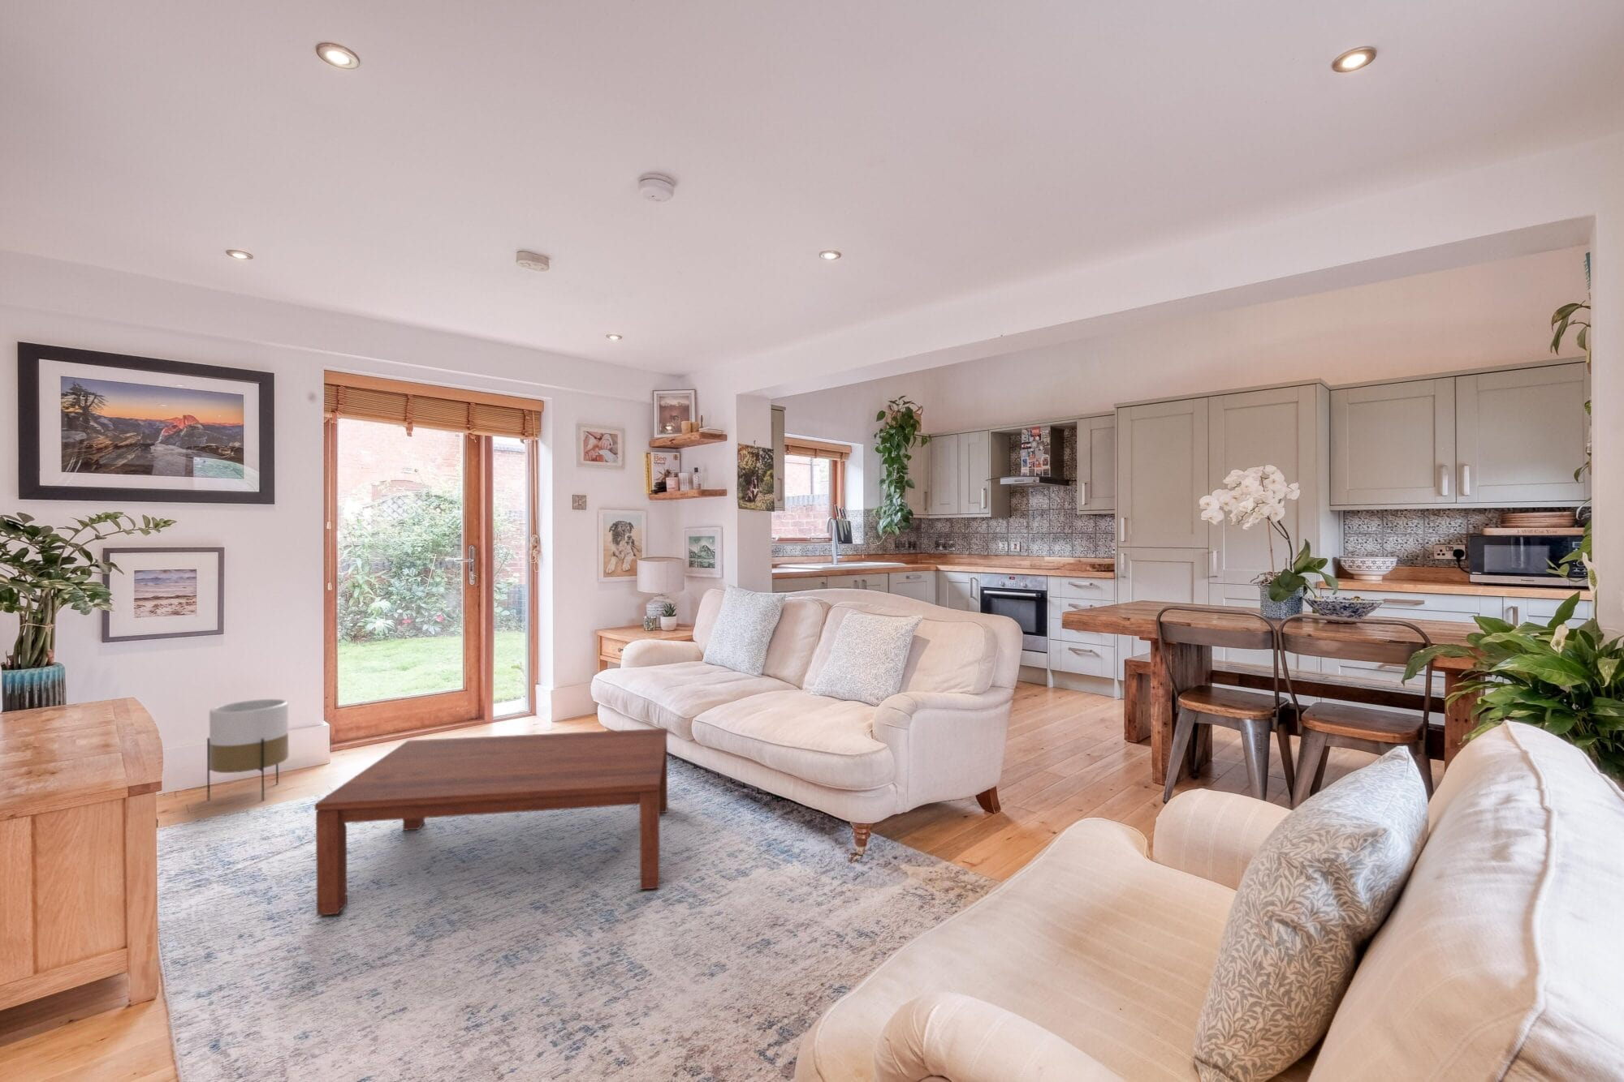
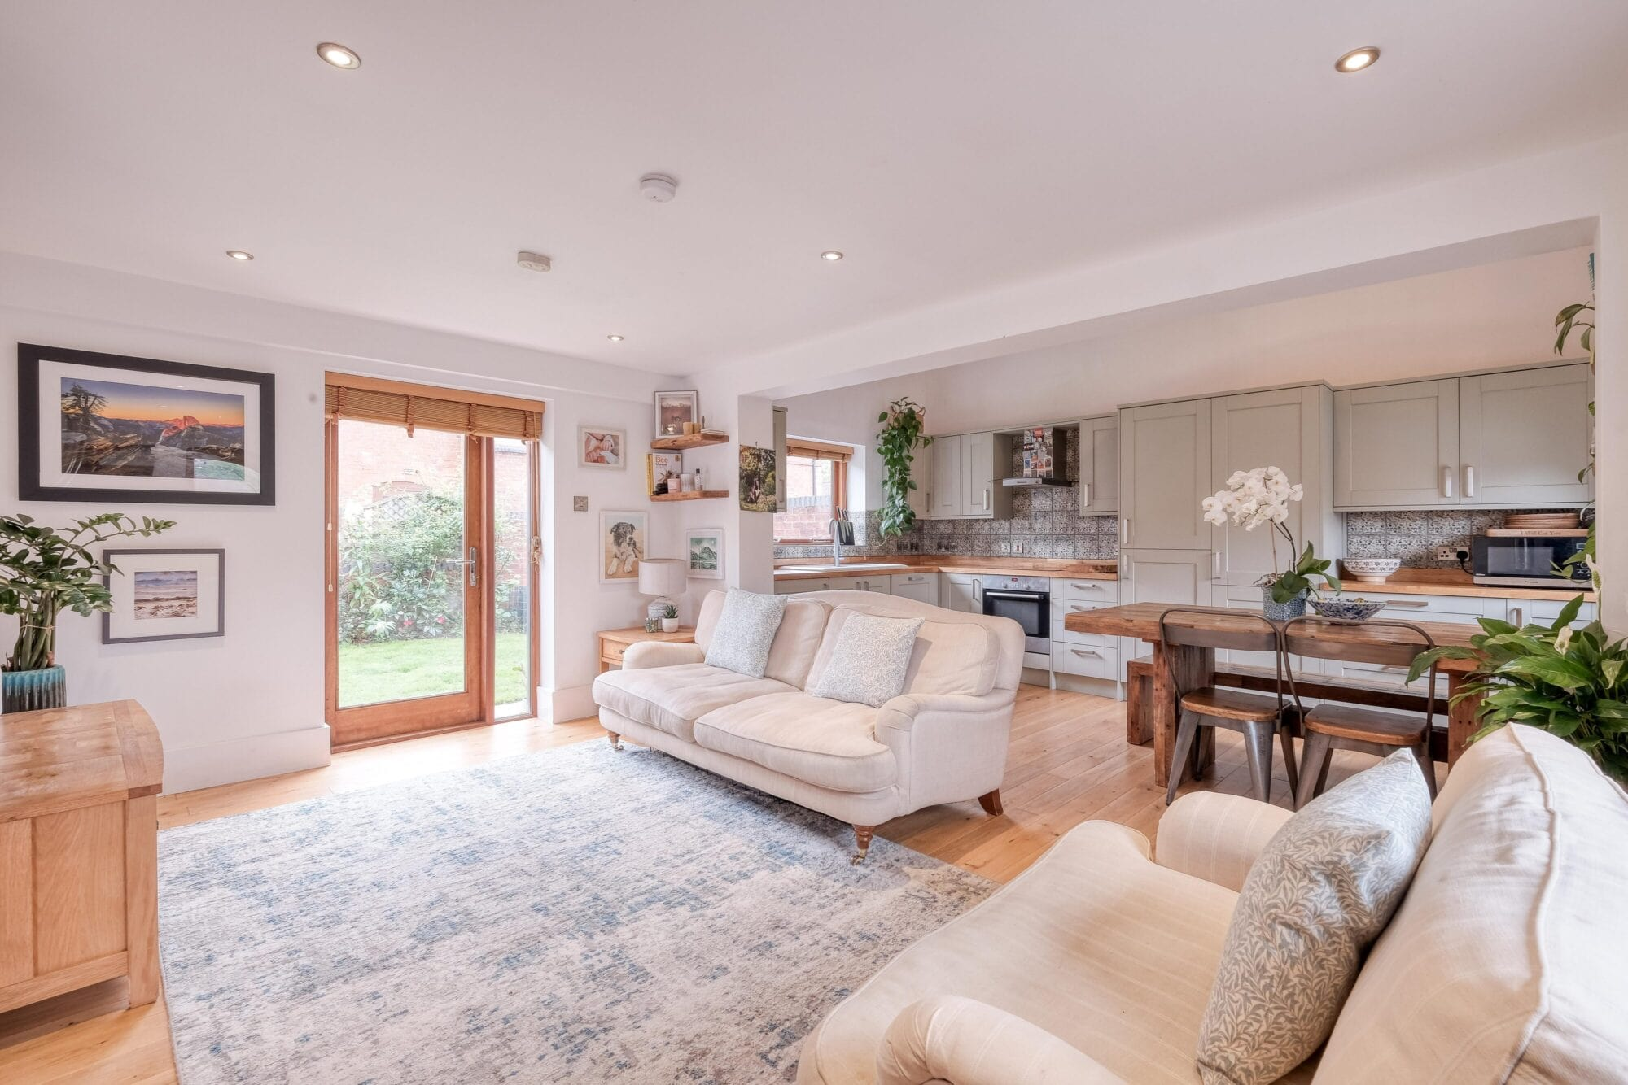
- planter [207,698,290,802]
- coffee table [314,727,668,917]
